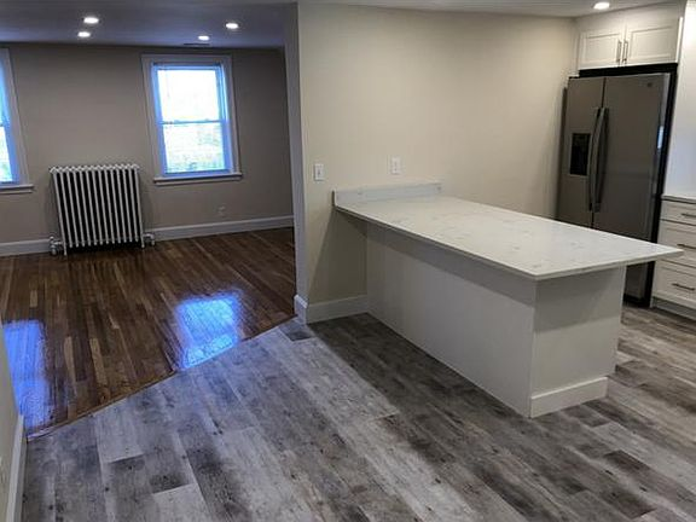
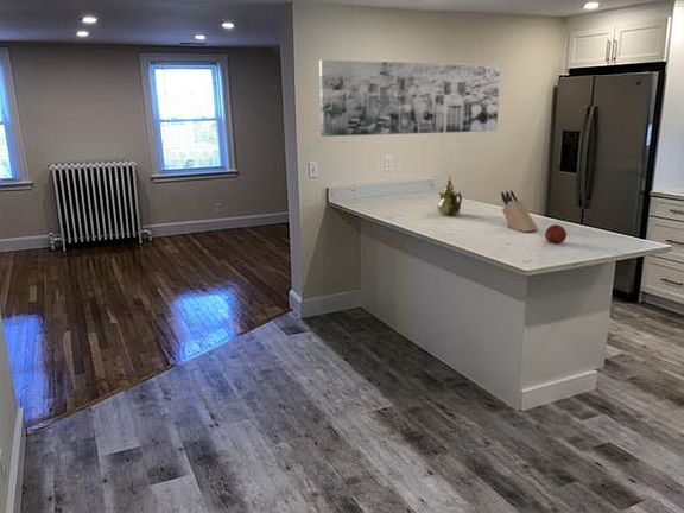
+ knife block [500,189,539,233]
+ wall art [318,59,501,138]
+ fruit [544,223,568,245]
+ teapot [436,176,463,216]
